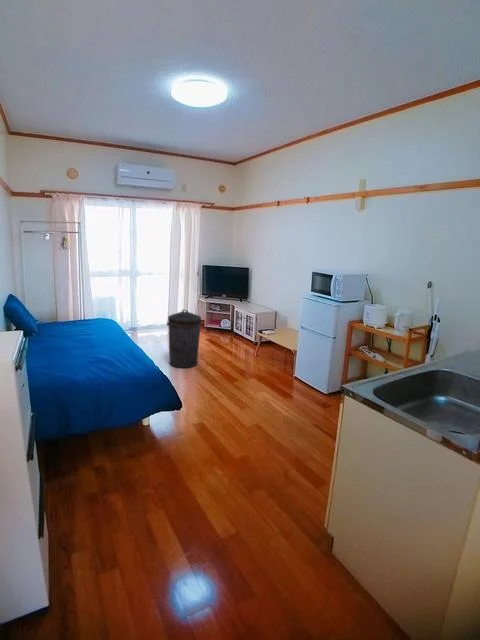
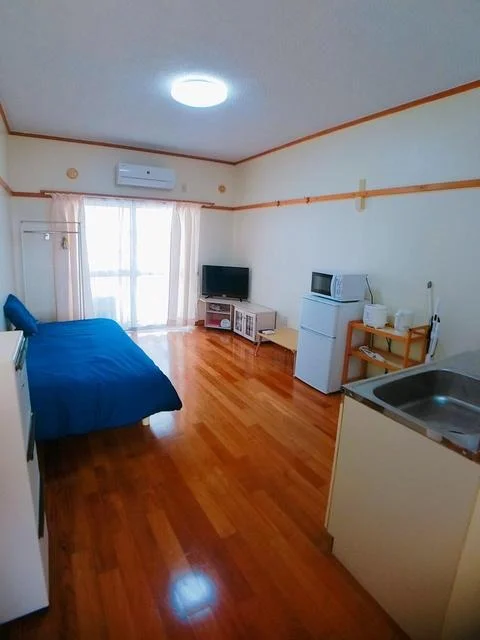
- trash can [166,309,203,369]
